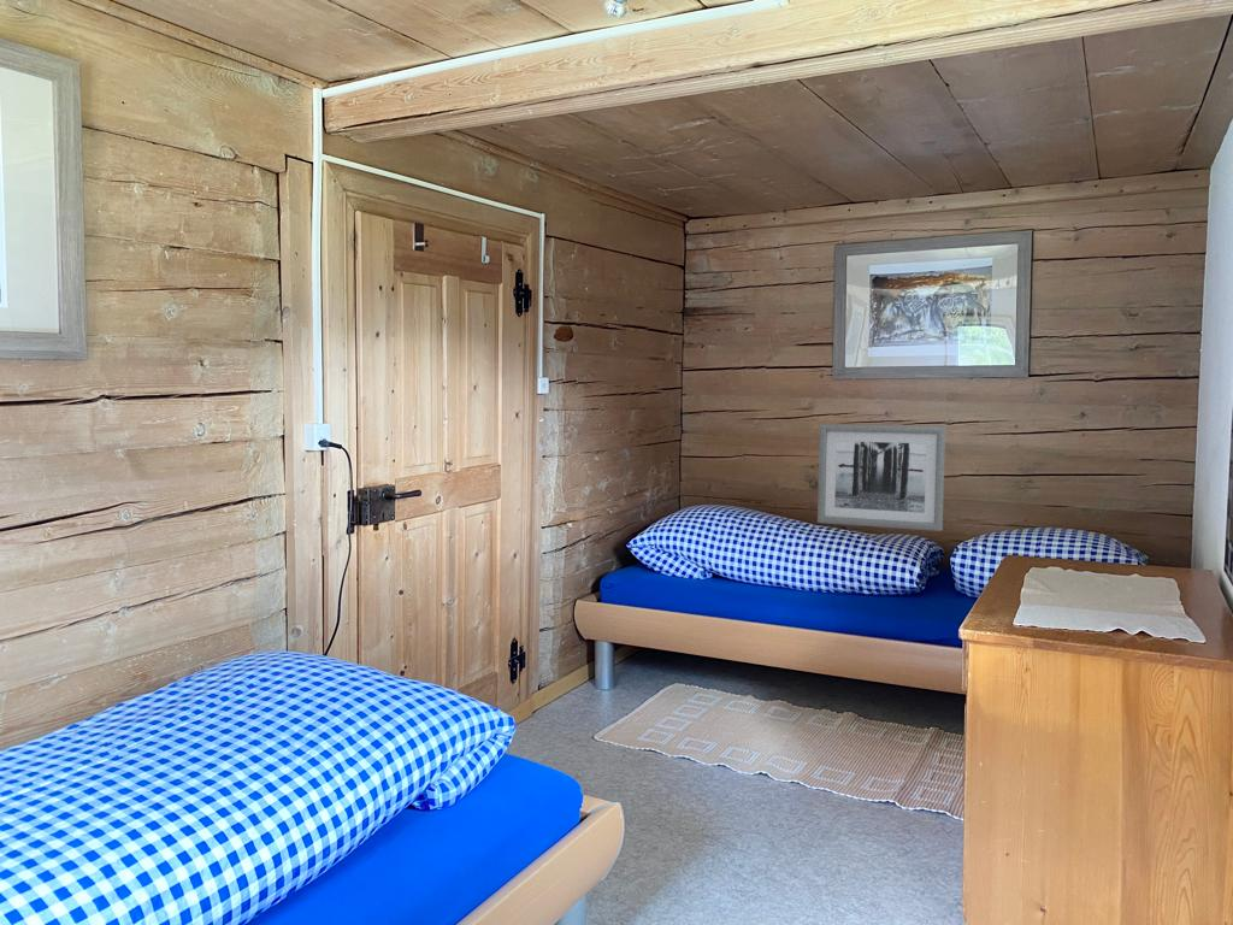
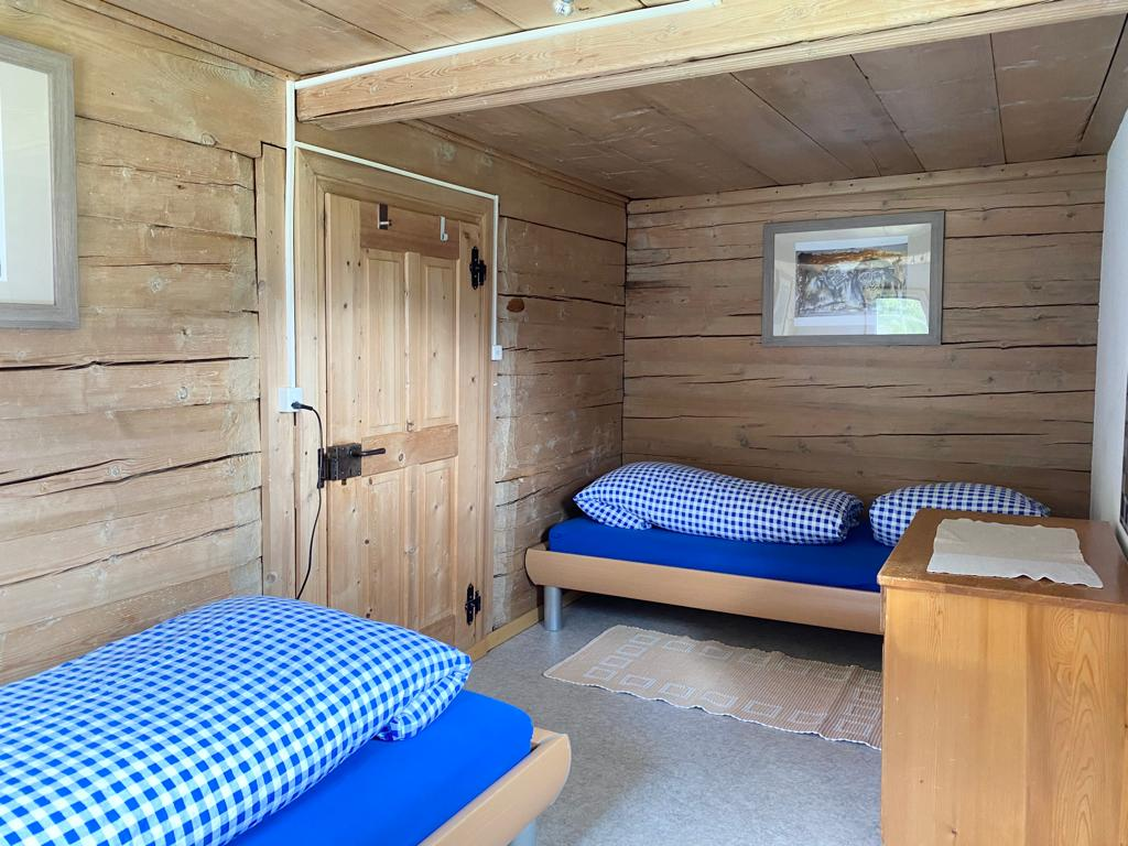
- wall art [816,424,946,532]
